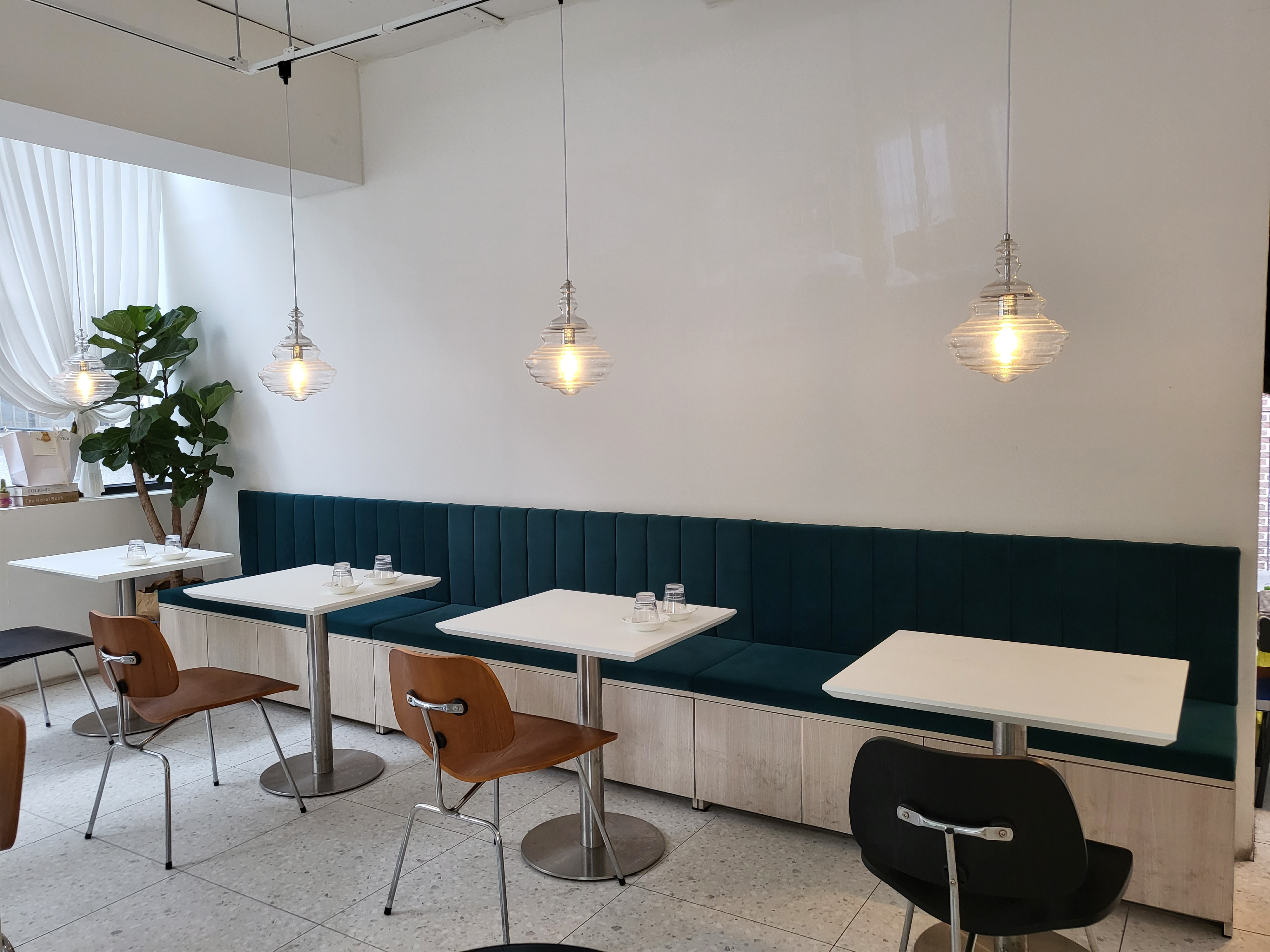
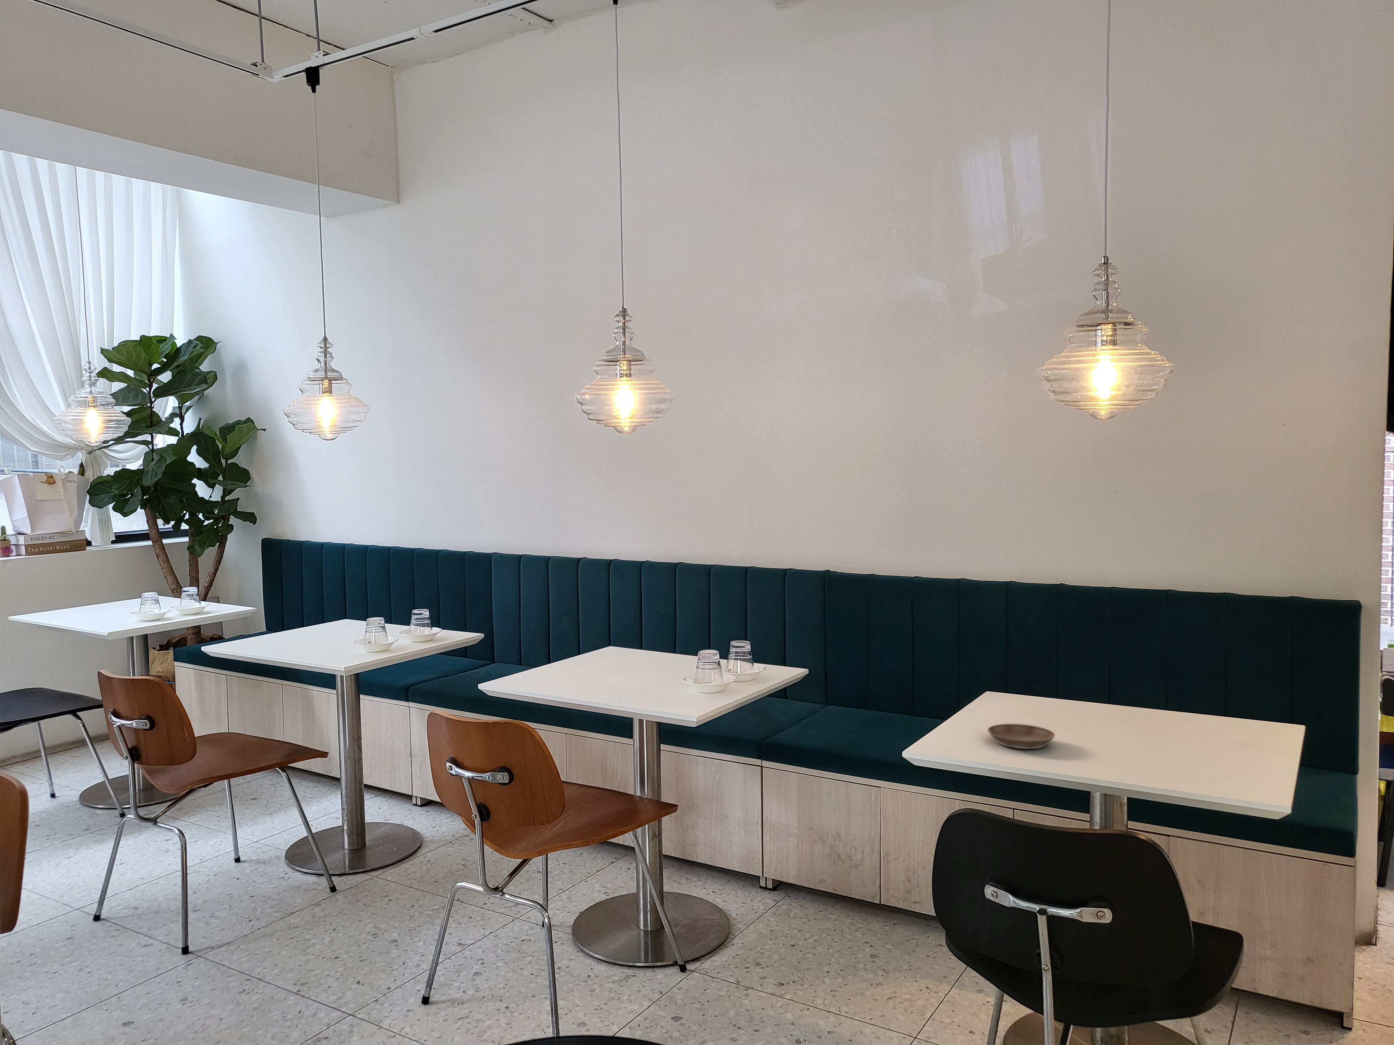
+ saucer [987,723,1055,750]
